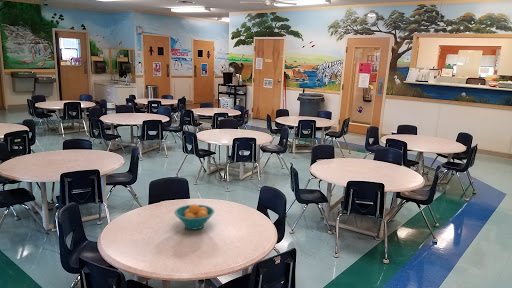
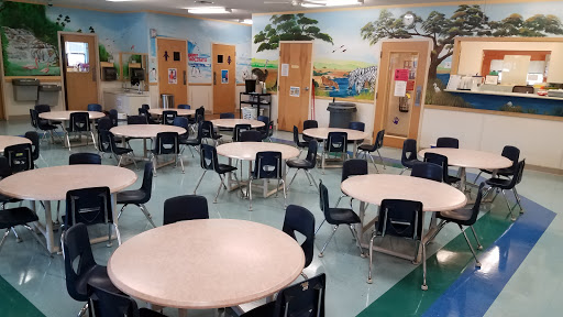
- fruit bowl [173,203,216,231]
